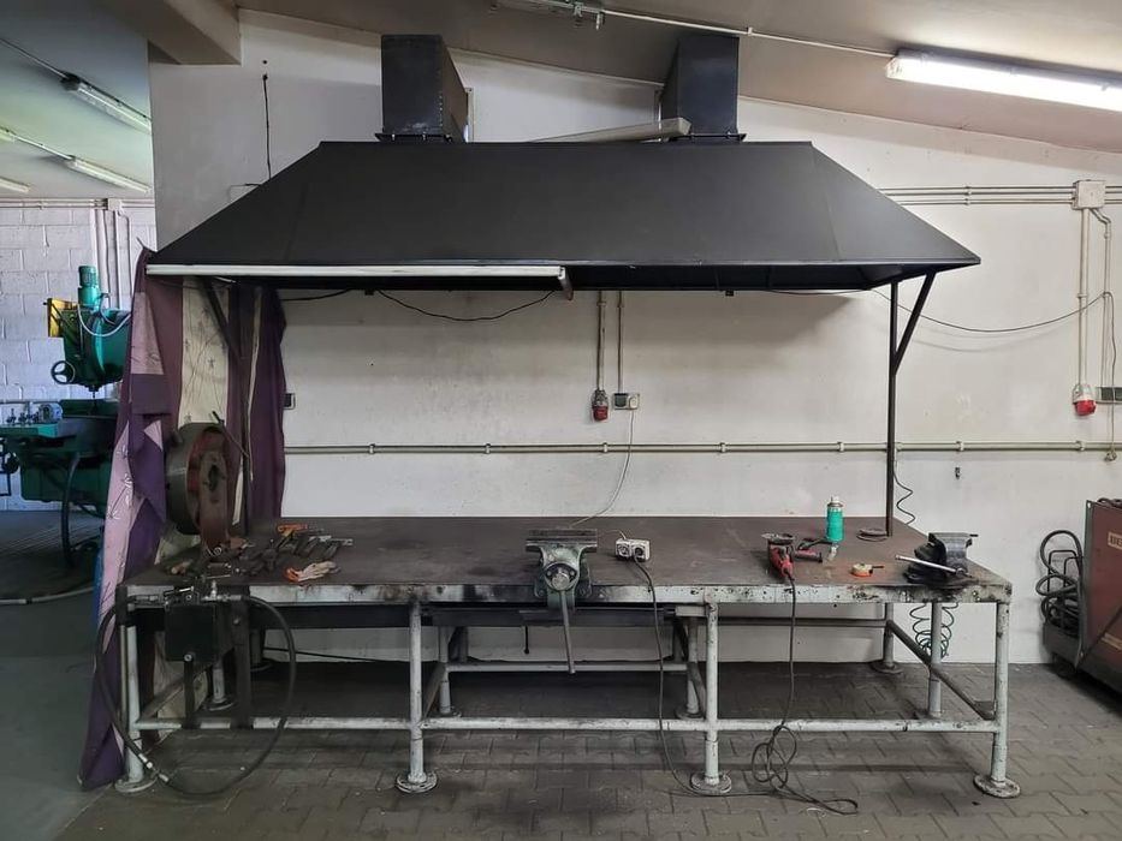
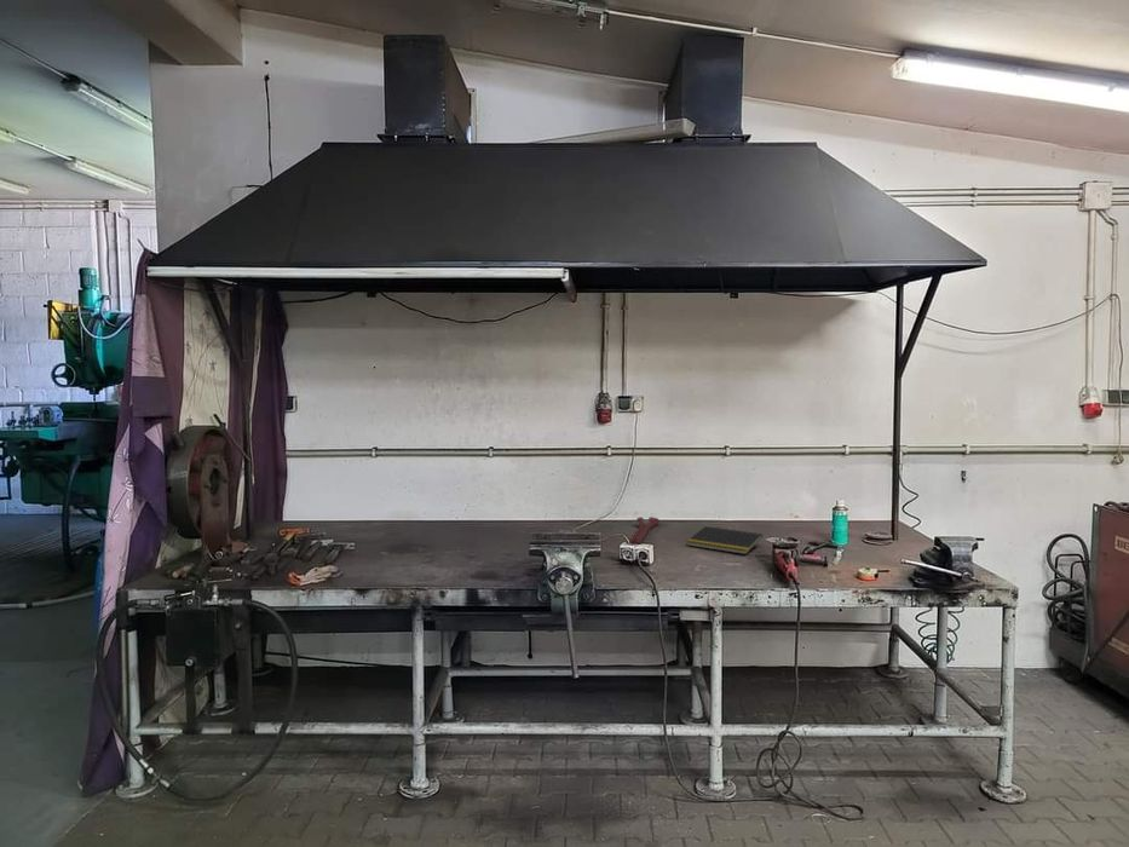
+ adjustable wrench [629,515,661,546]
+ notepad [685,525,764,555]
